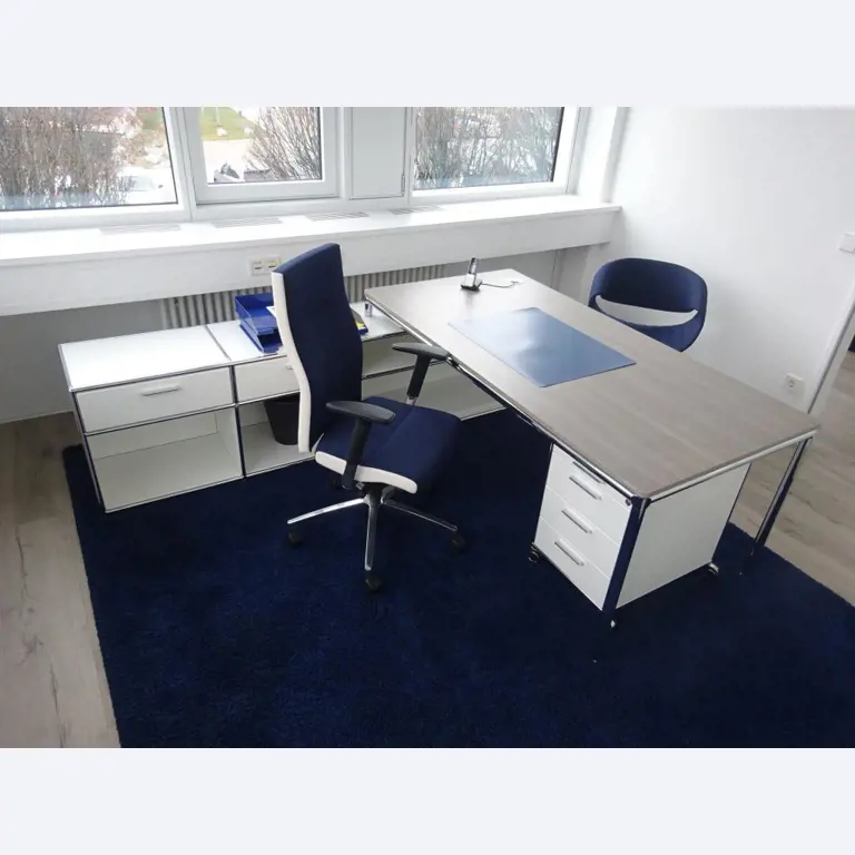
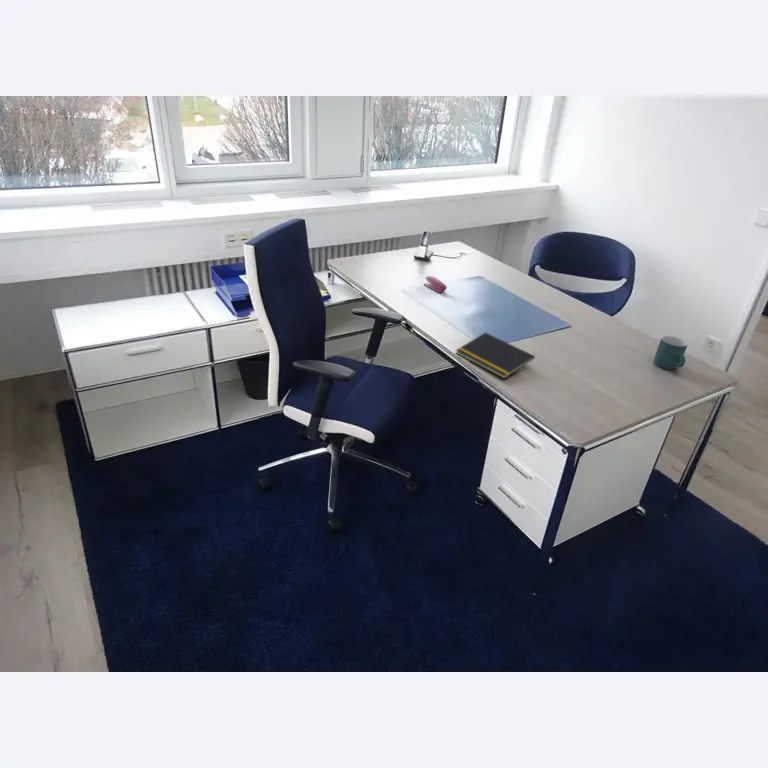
+ notepad [455,331,536,380]
+ stapler [423,275,448,294]
+ mug [653,335,689,370]
